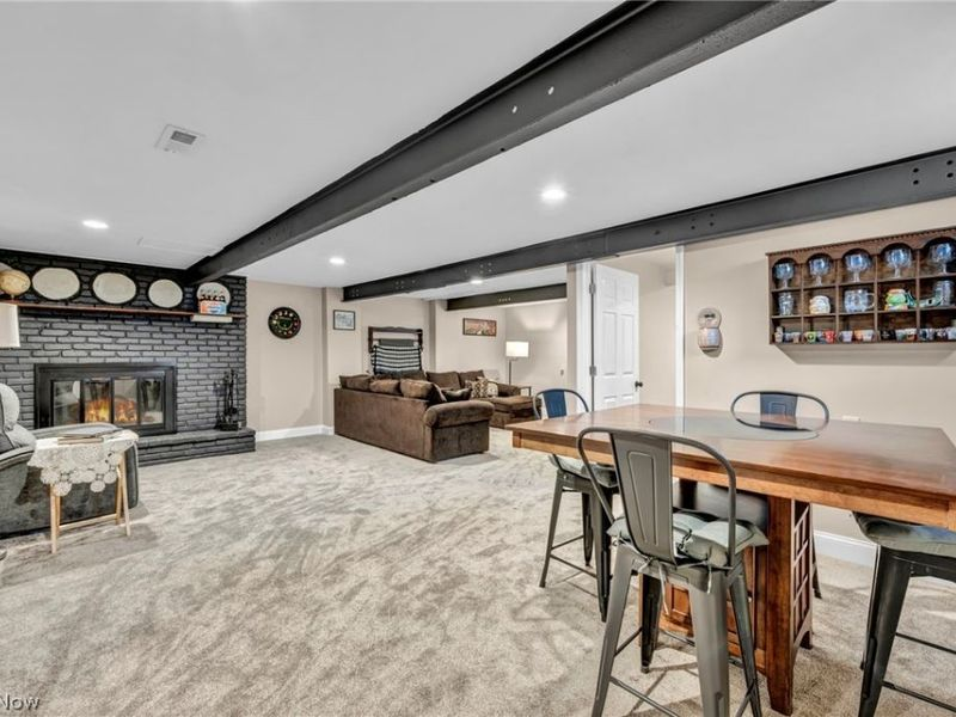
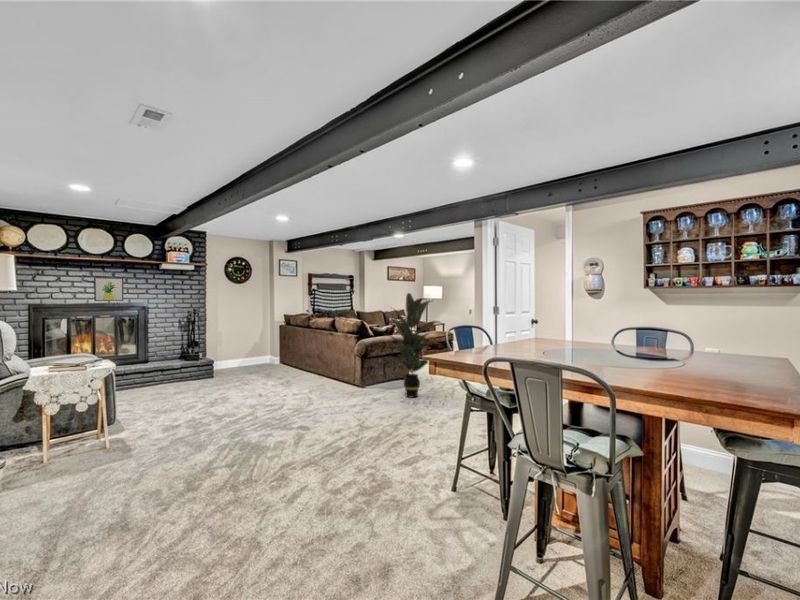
+ indoor plant [383,292,447,399]
+ wall art [93,276,124,302]
